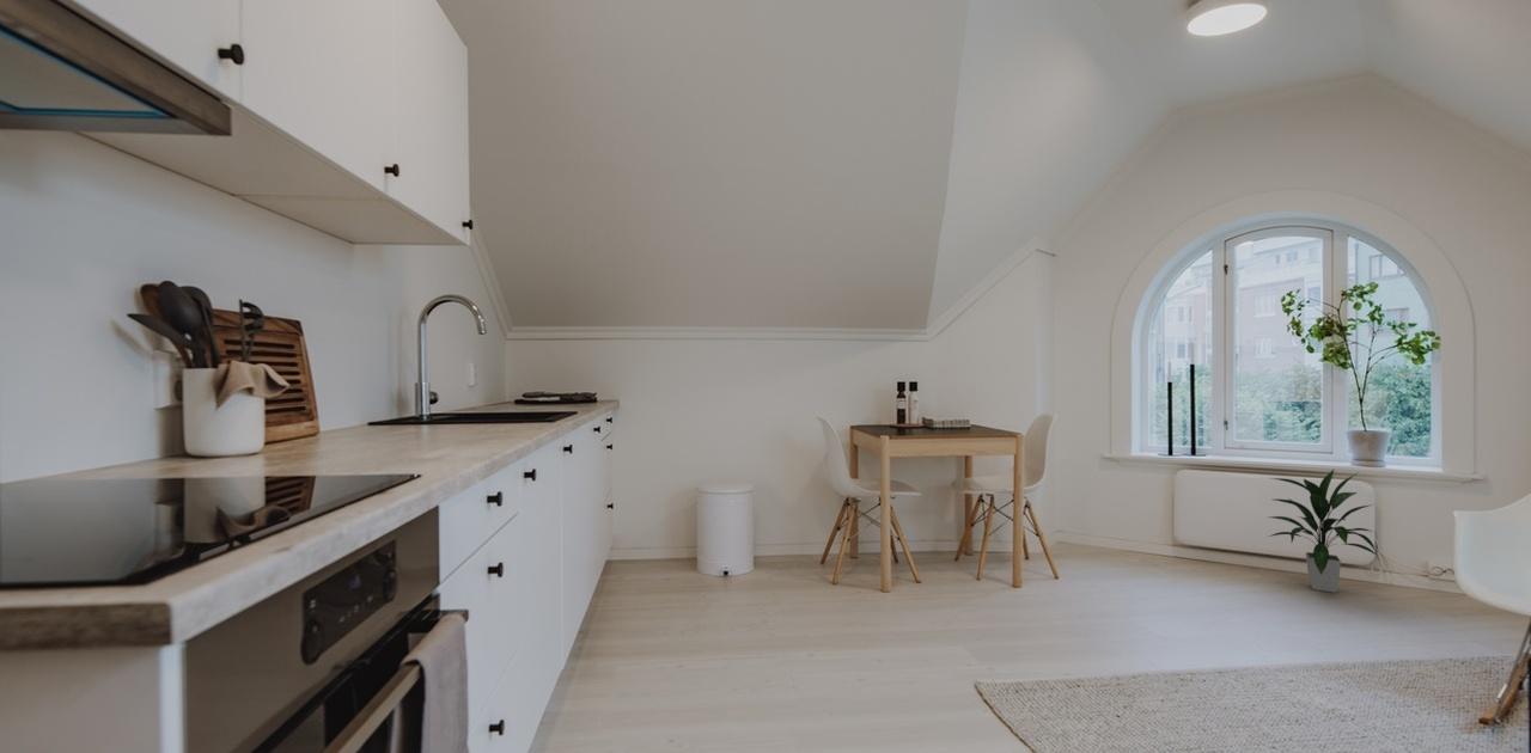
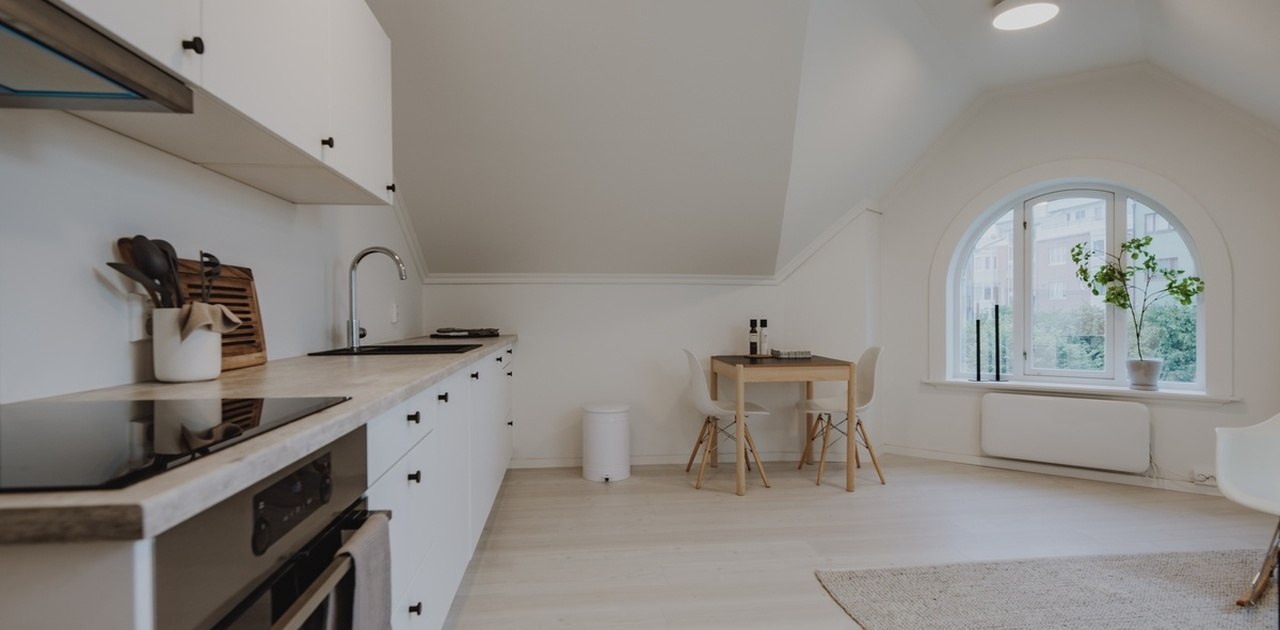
- indoor plant [1268,469,1379,594]
